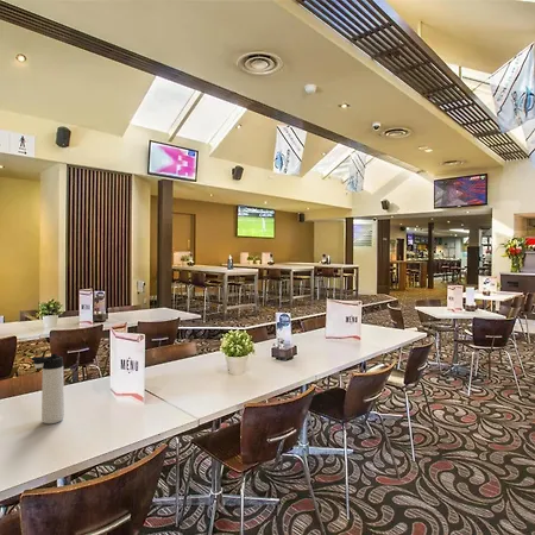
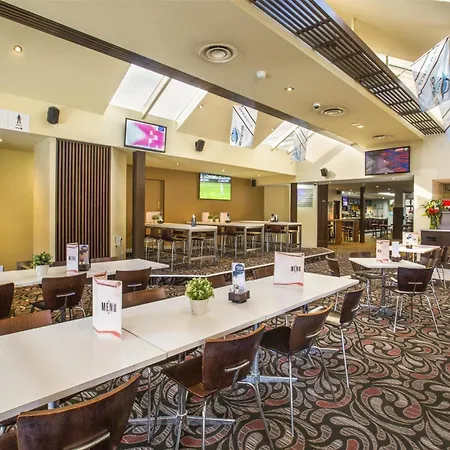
- thermos bottle [30,353,65,424]
